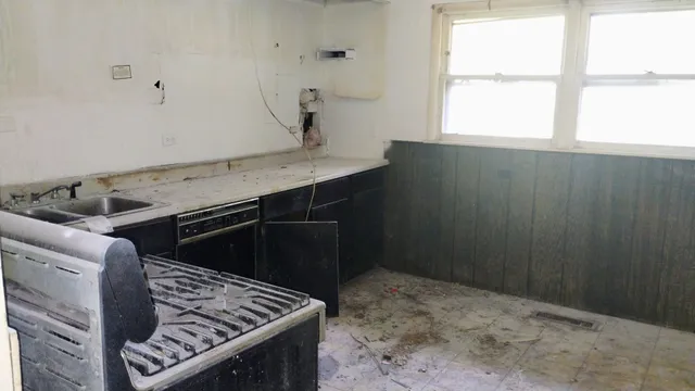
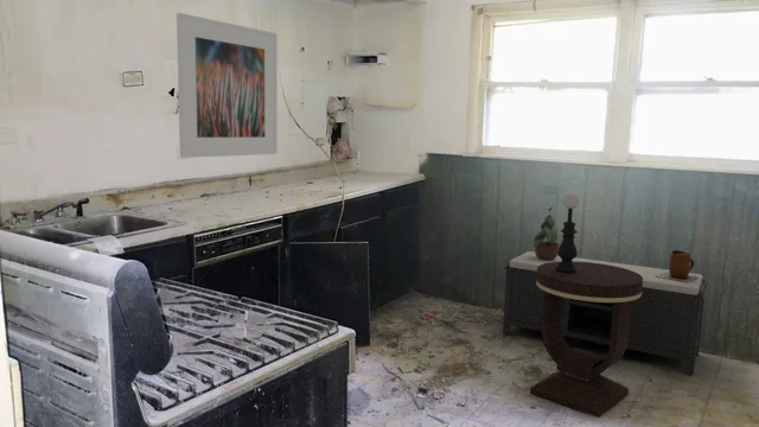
+ table lamp [556,192,580,273]
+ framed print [176,12,279,159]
+ ceramic jug [656,249,697,282]
+ bench [502,249,709,376]
+ potted plant [532,206,561,261]
+ side table [529,261,643,419]
